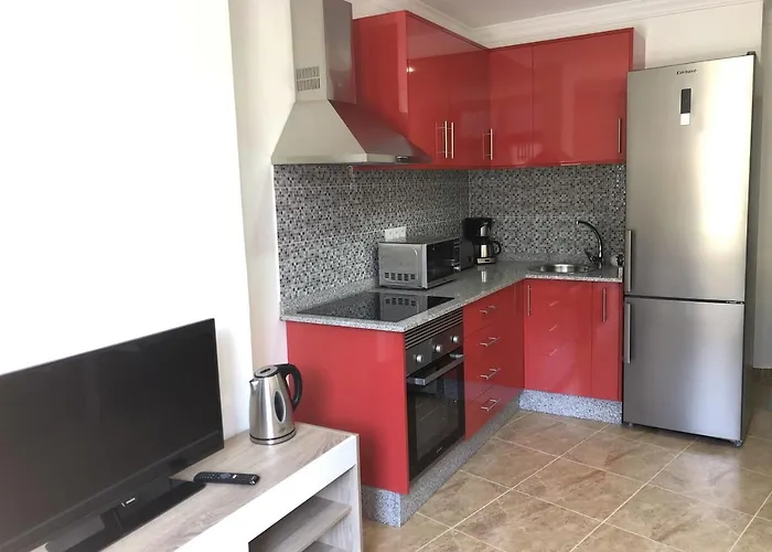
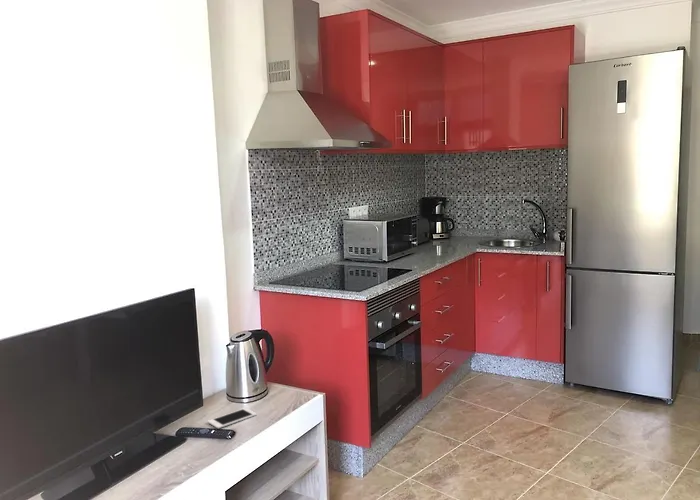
+ cell phone [207,407,257,429]
